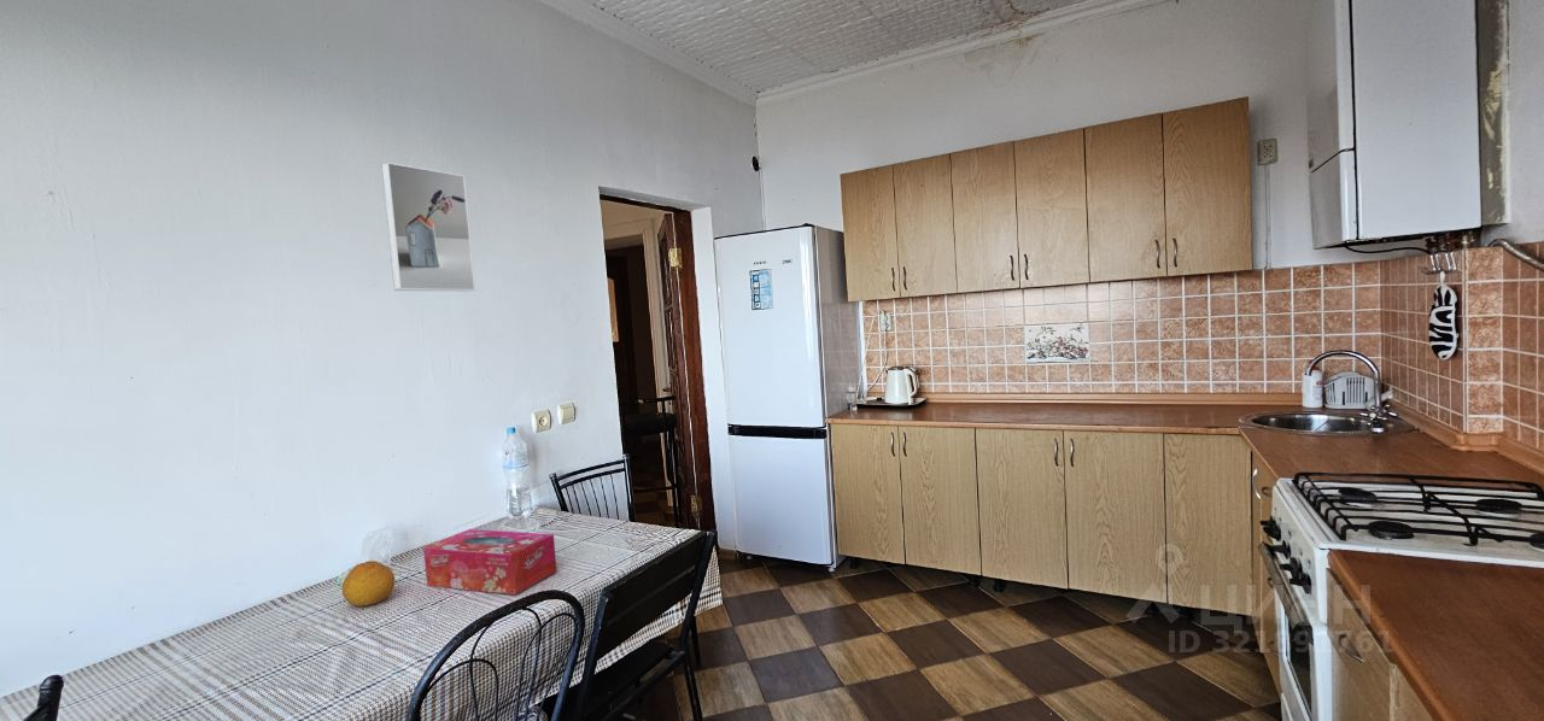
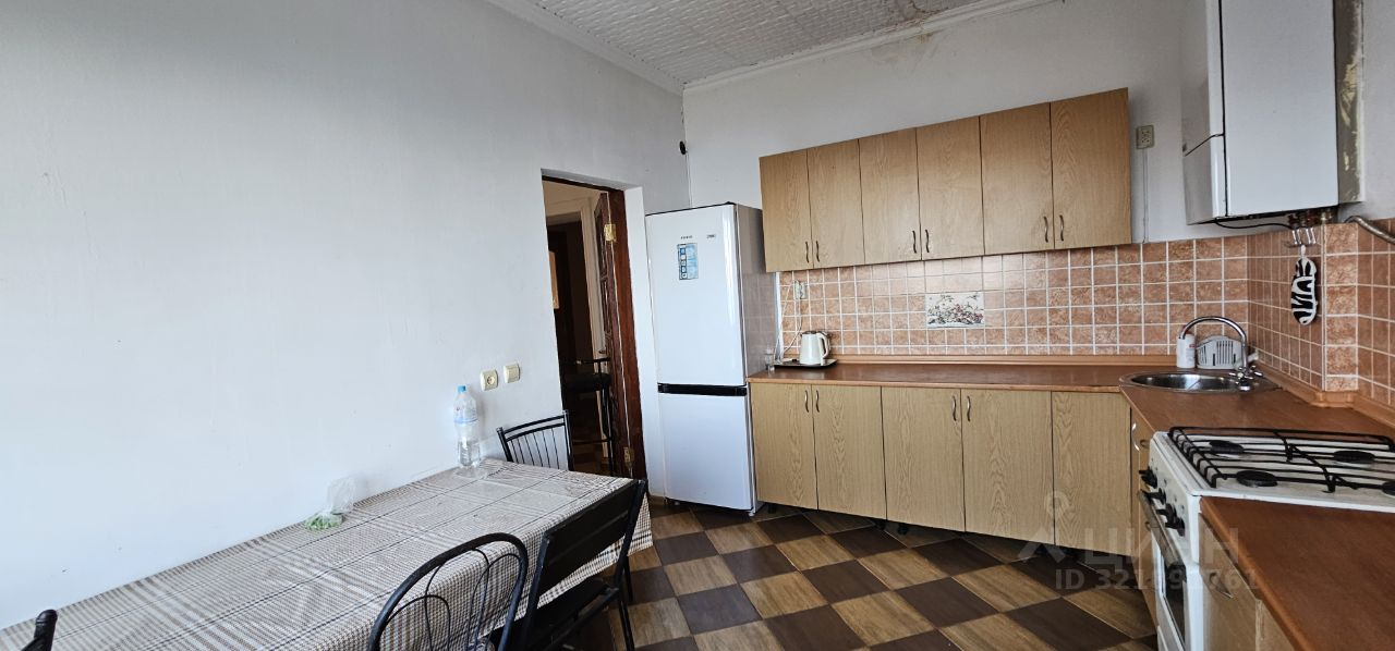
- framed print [380,160,476,292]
- tissue box [422,528,558,596]
- fruit [341,559,396,608]
